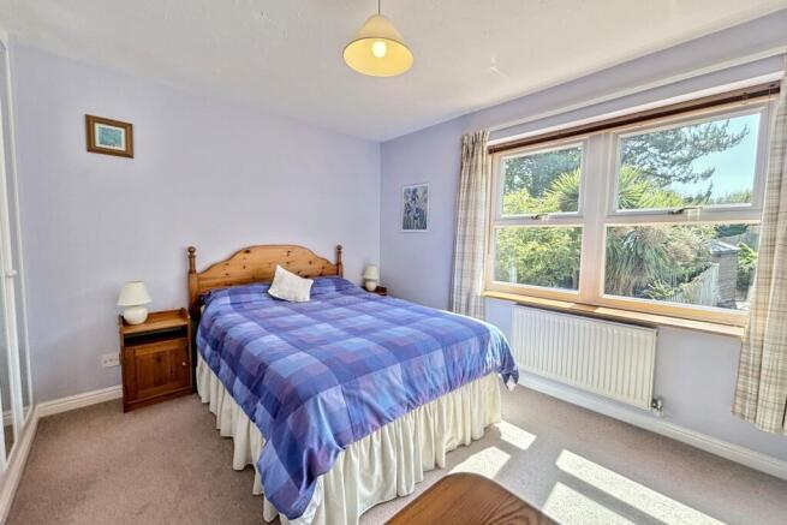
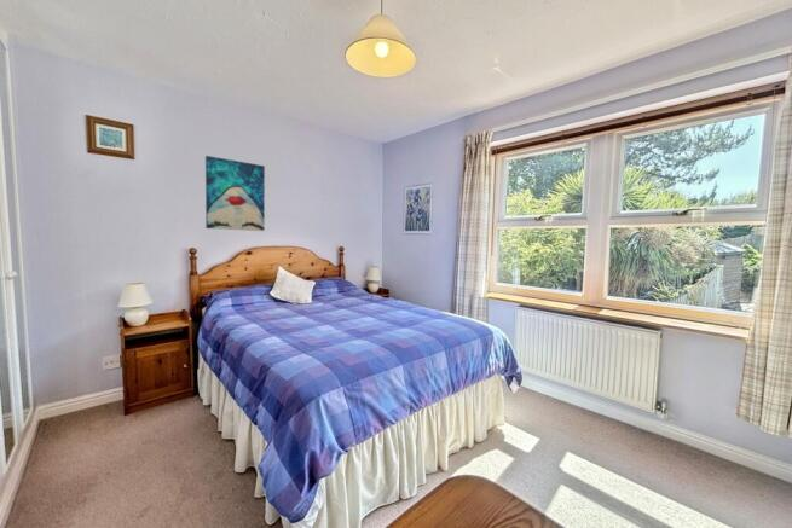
+ wall art [204,155,266,232]
